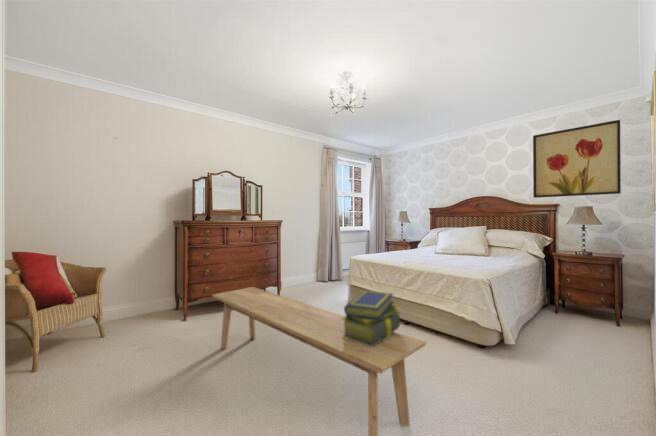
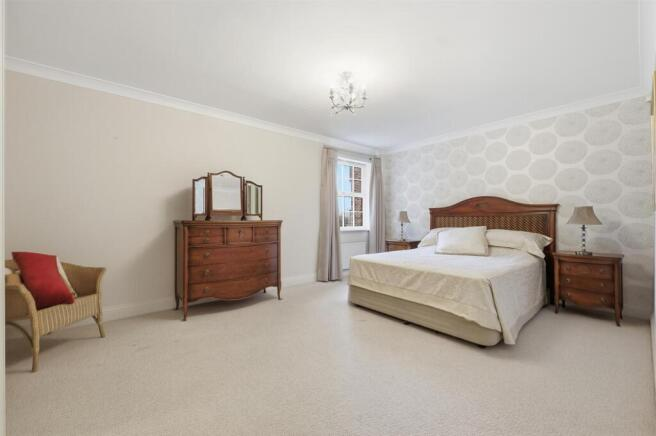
- stack of books [341,290,401,347]
- bench [211,286,427,436]
- wall art [532,119,622,199]
